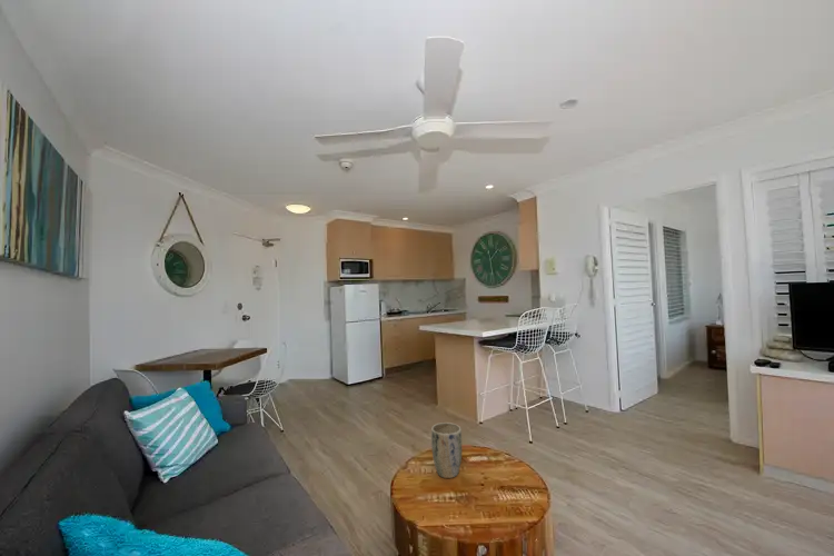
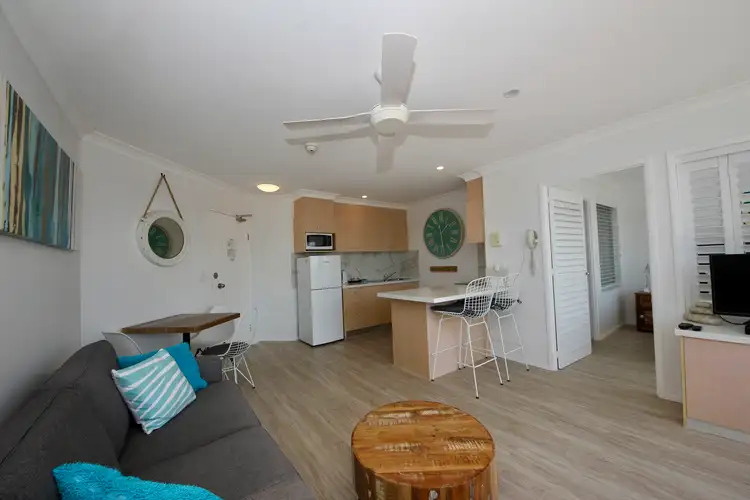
- plant pot [430,421,463,479]
